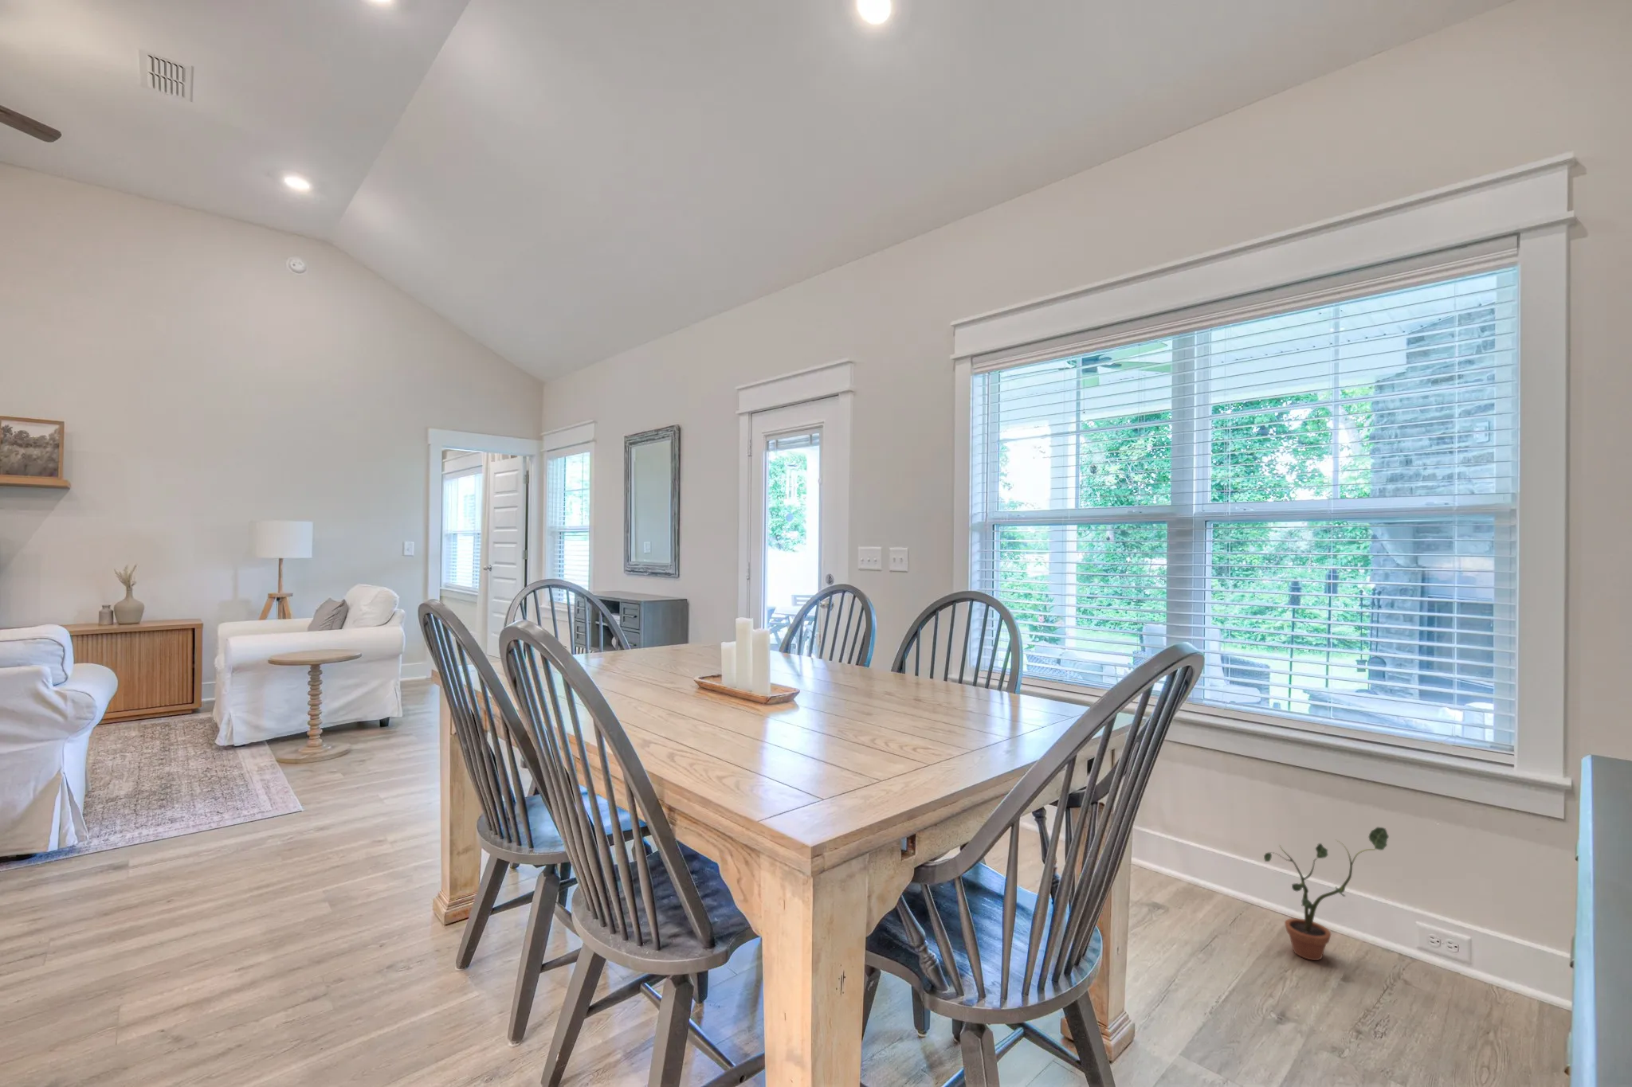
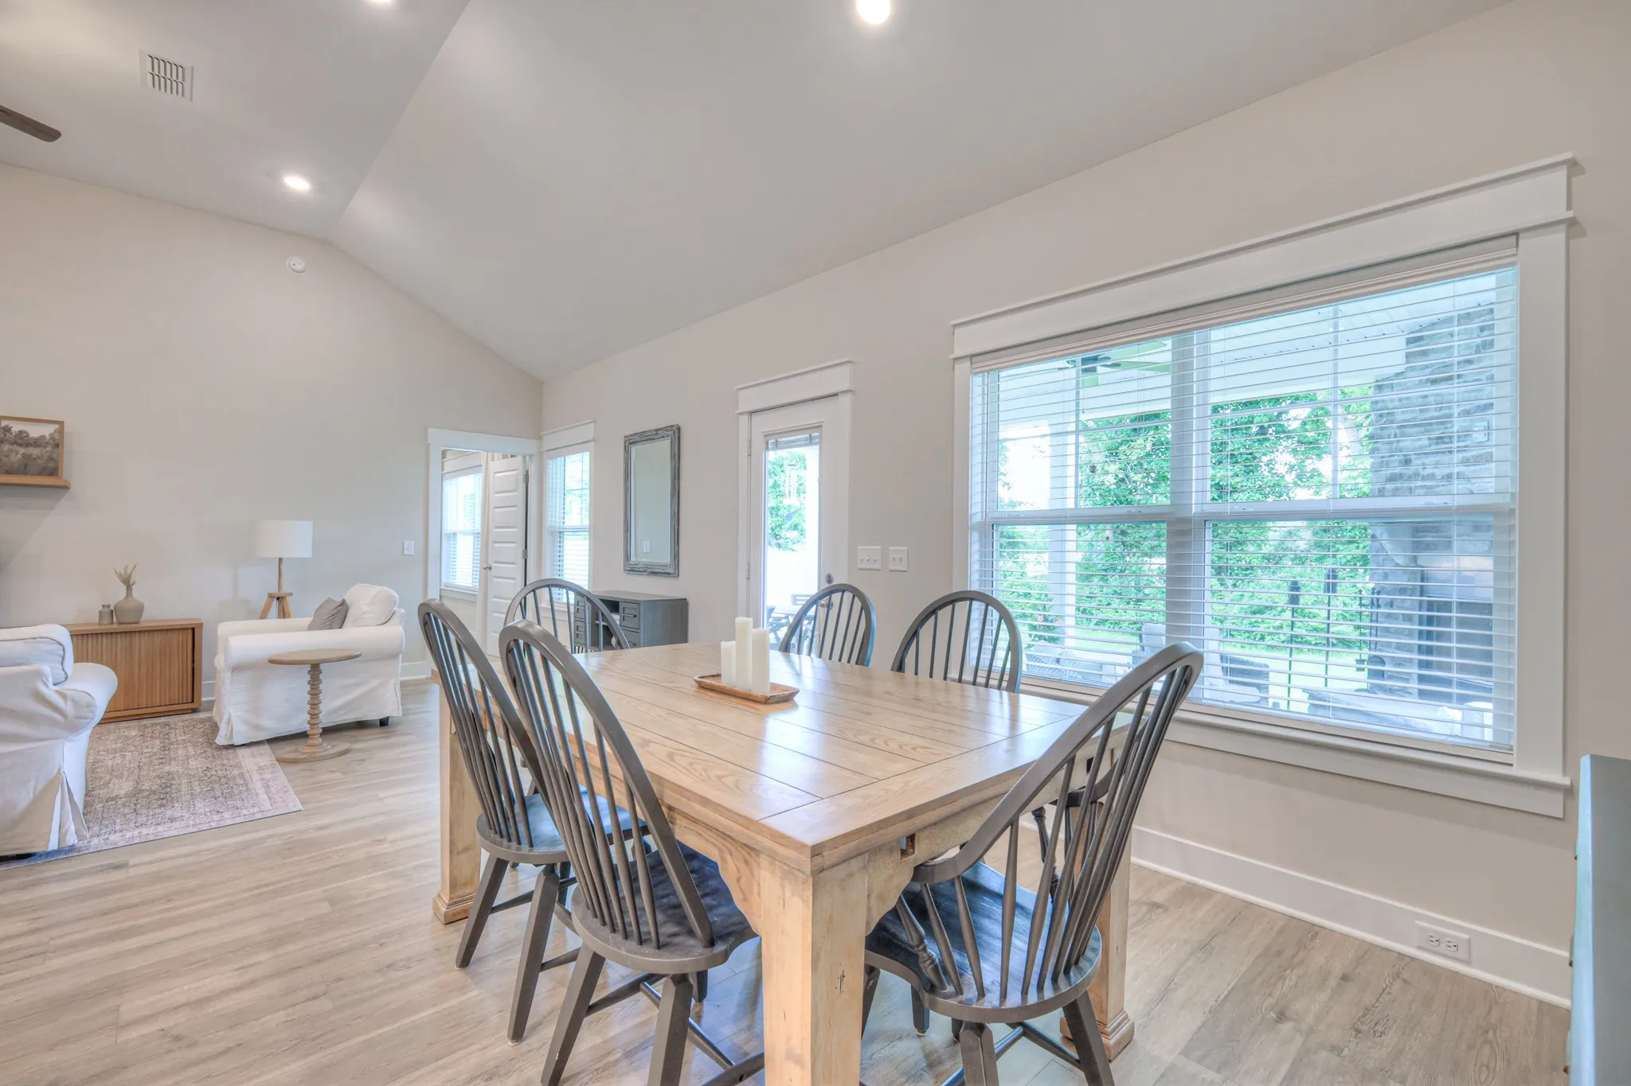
- potted plant [1263,826,1389,961]
